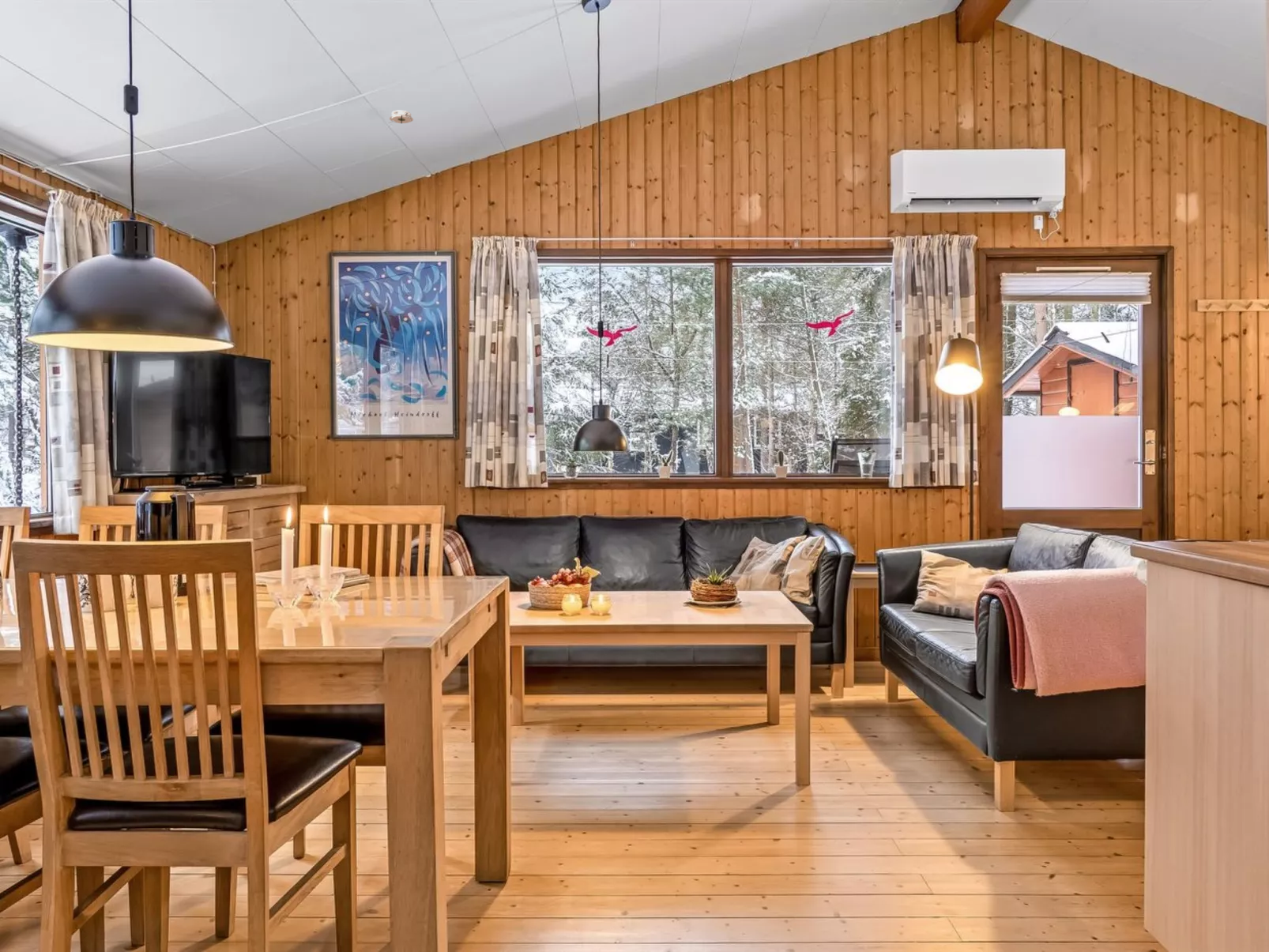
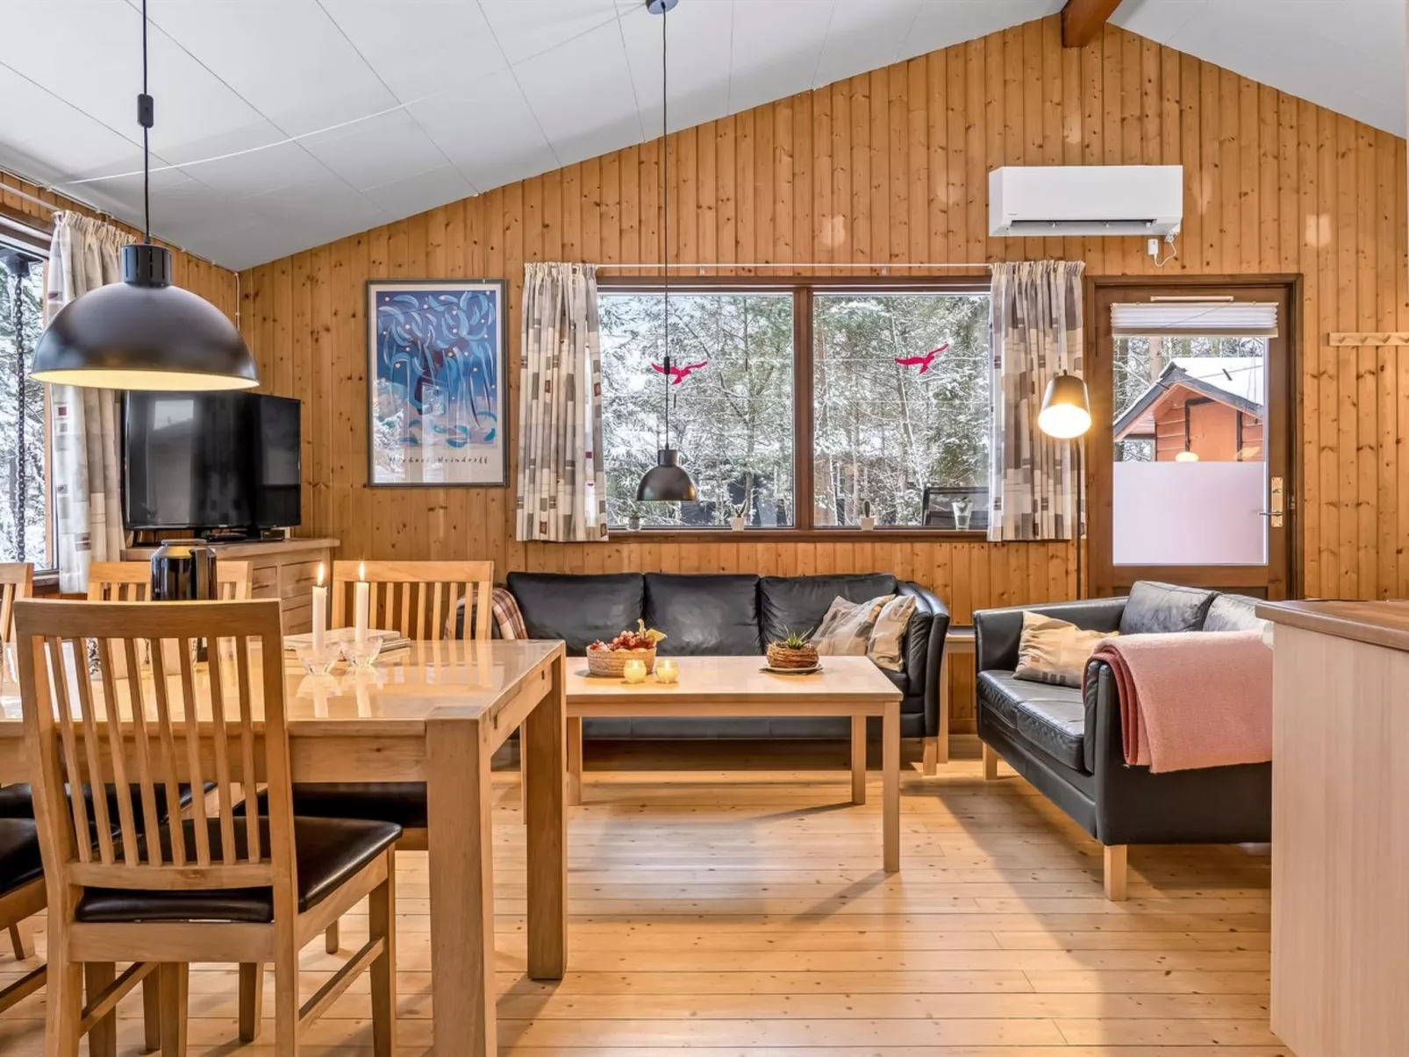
- smoke detector [388,110,414,124]
